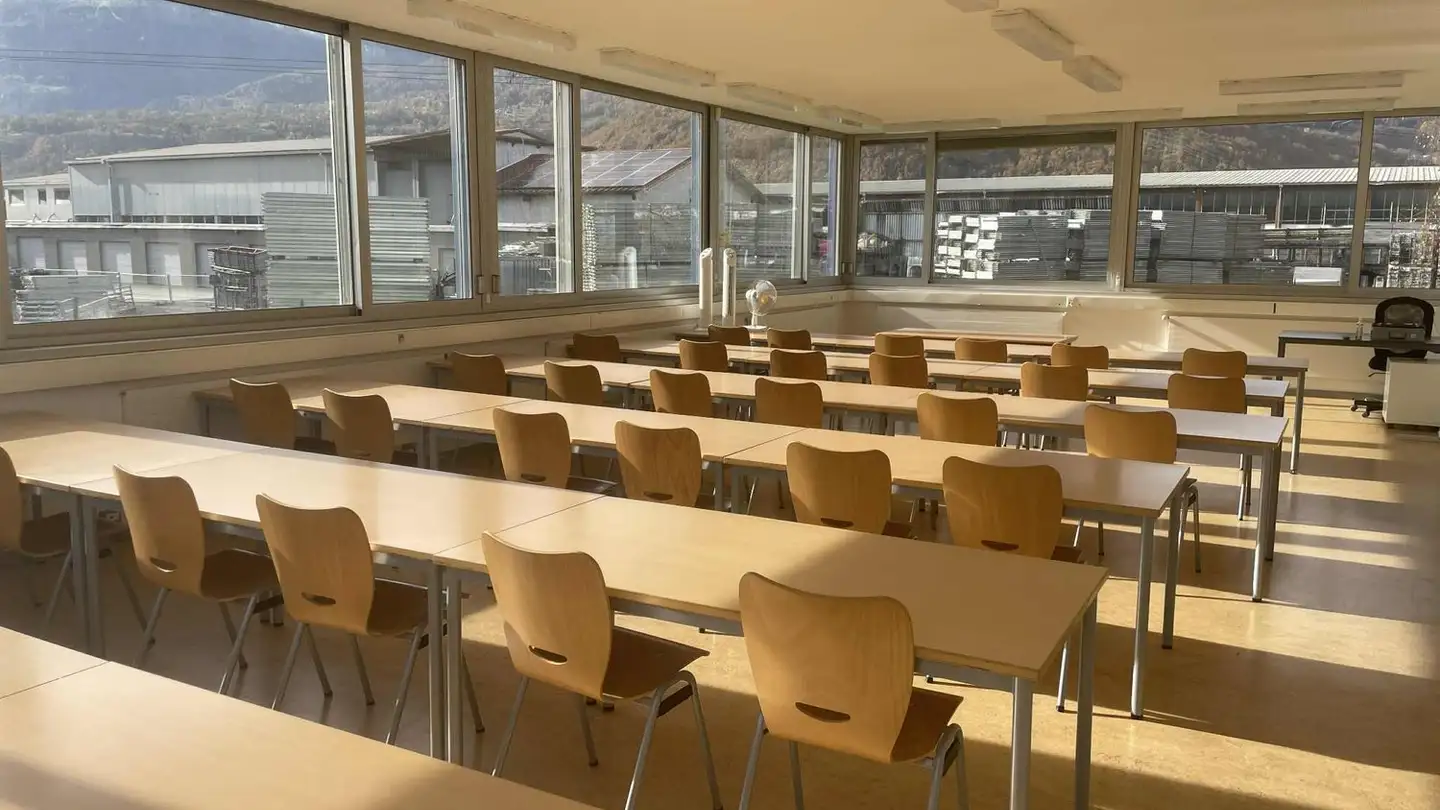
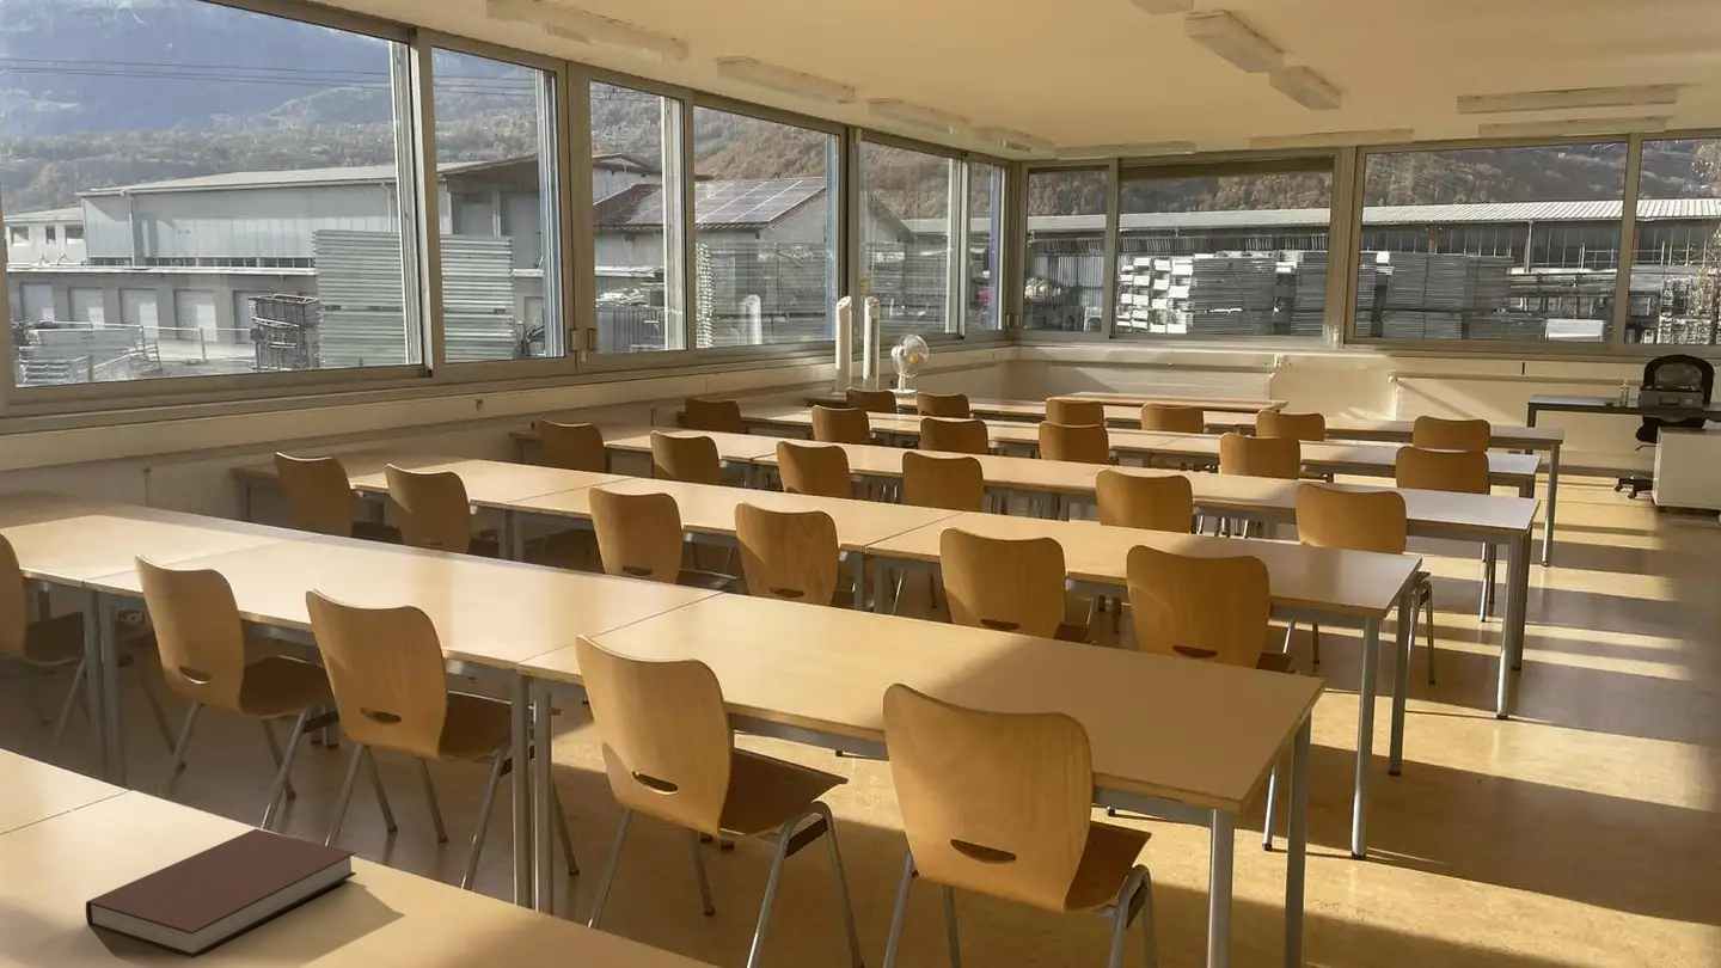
+ notebook [85,828,357,958]
